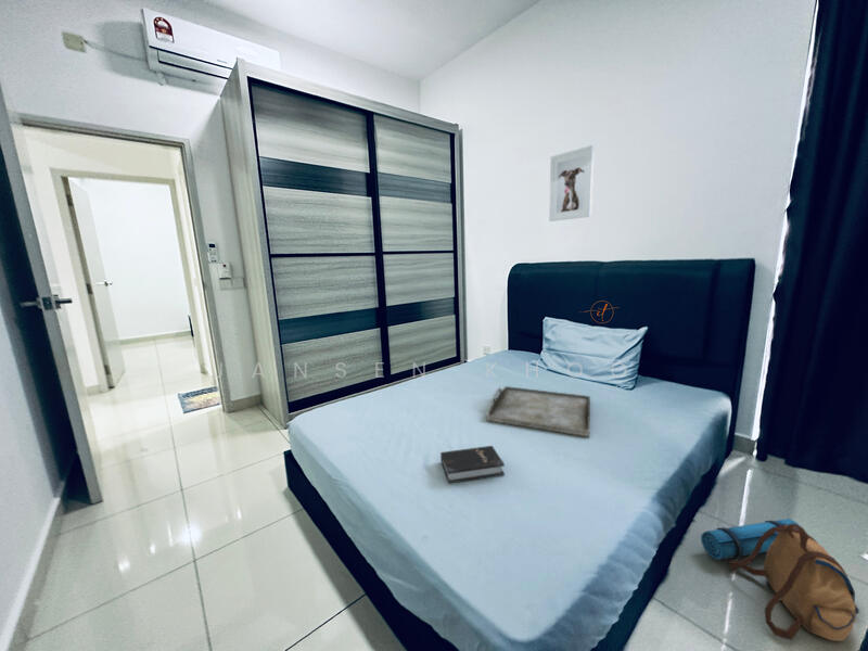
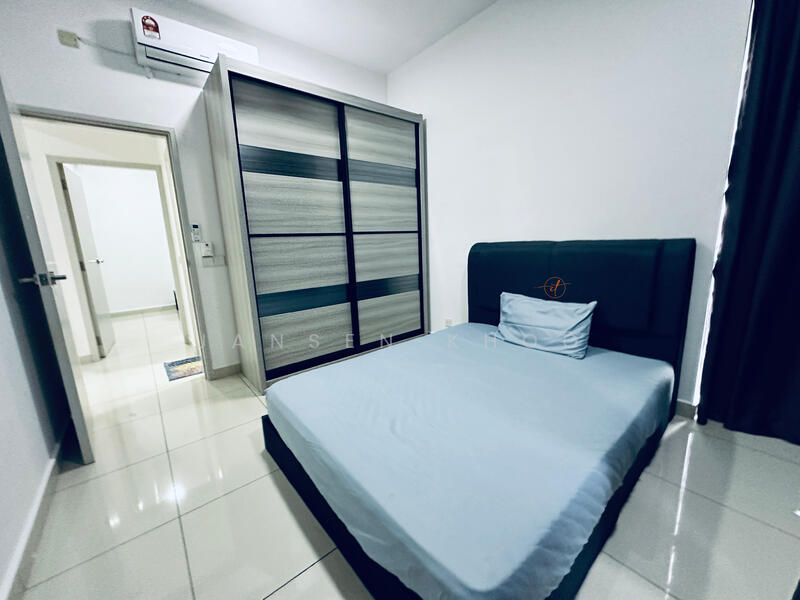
- backpack [700,518,860,642]
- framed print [548,144,596,222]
- hardback book [439,445,506,485]
- serving tray [485,385,591,438]
